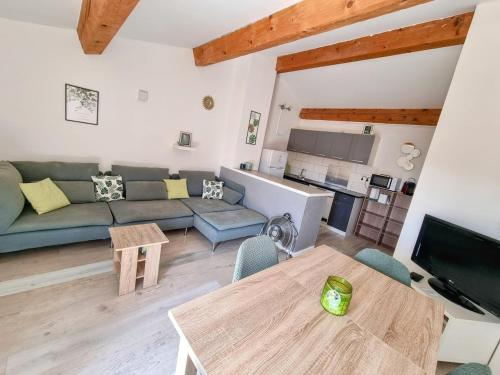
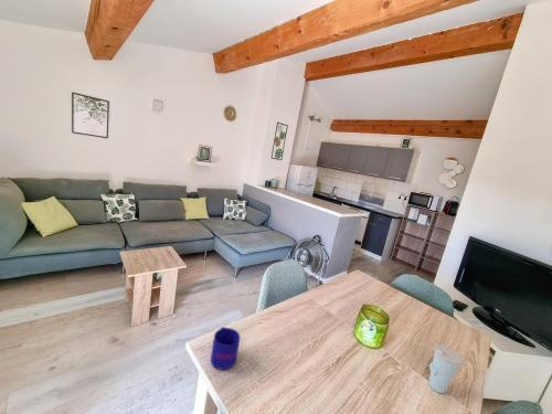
+ cup [427,343,465,394]
+ mug [210,326,241,371]
